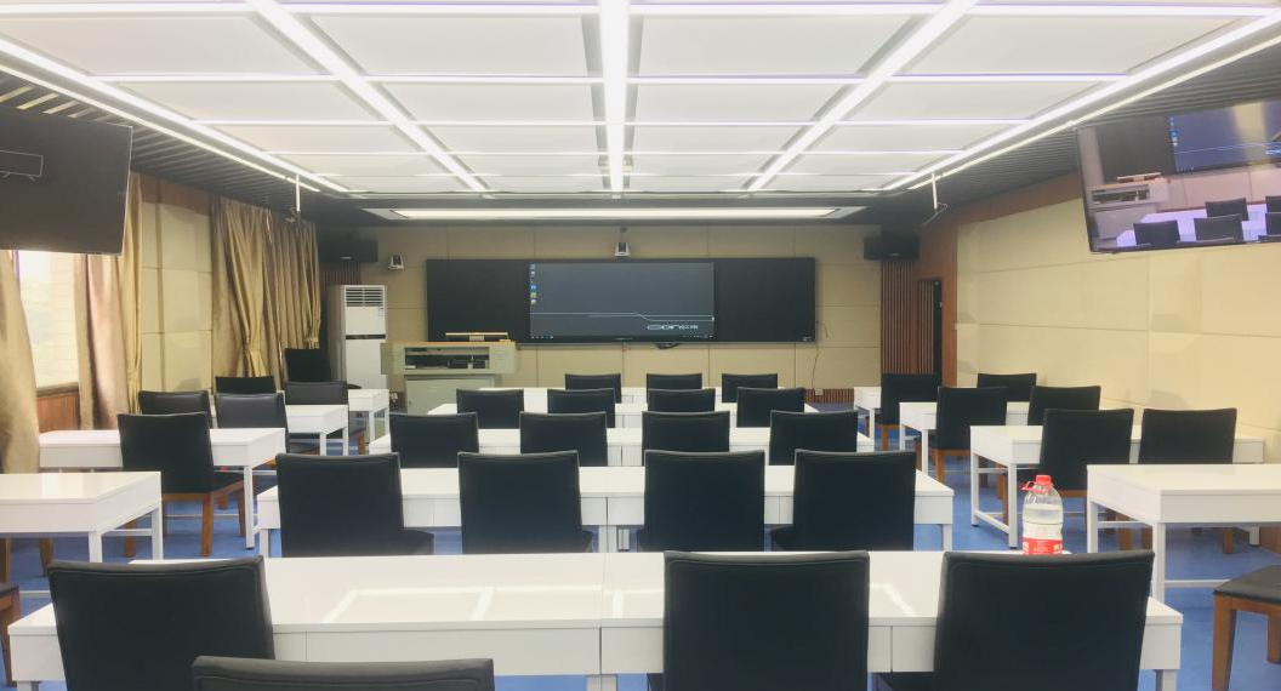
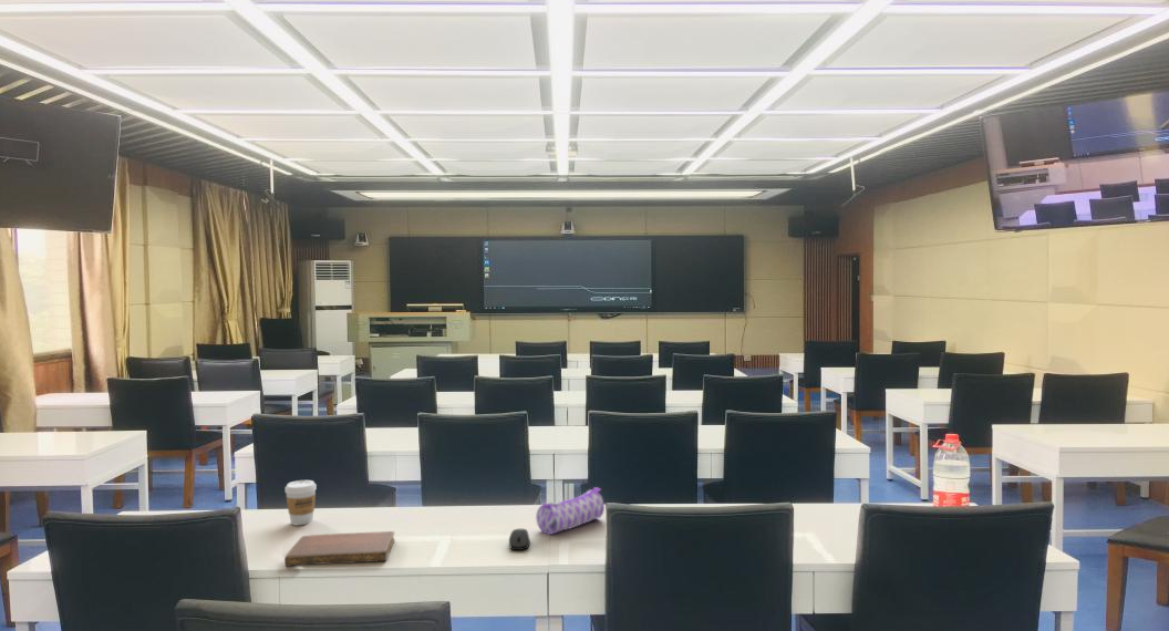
+ computer mouse [508,528,531,551]
+ pencil case [535,486,606,536]
+ coffee cup [285,479,318,526]
+ notebook [283,530,395,567]
